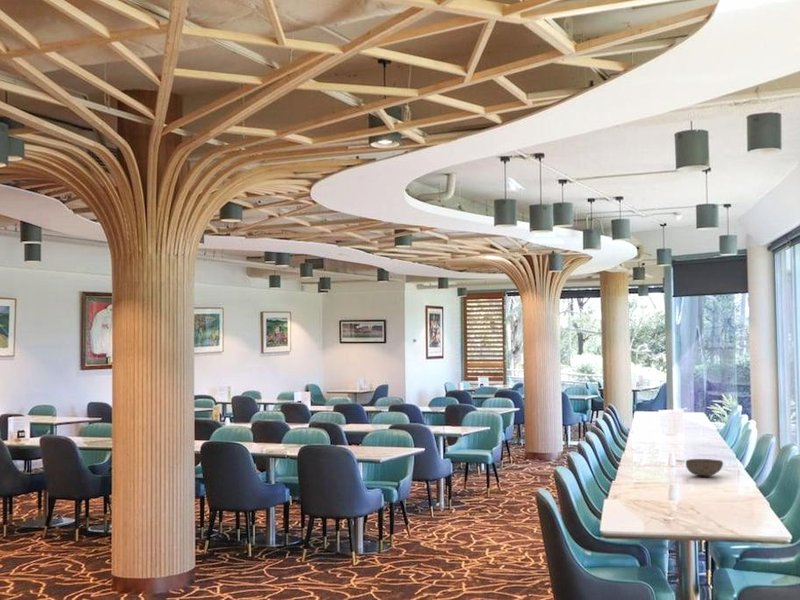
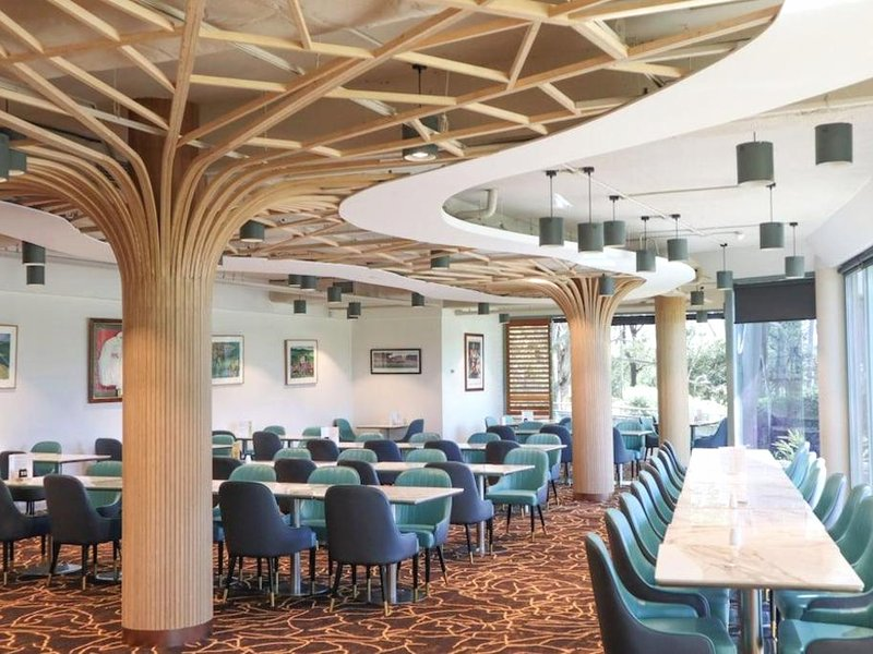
- bowl [685,458,724,477]
